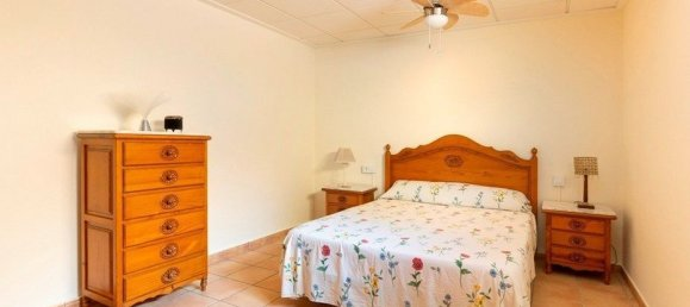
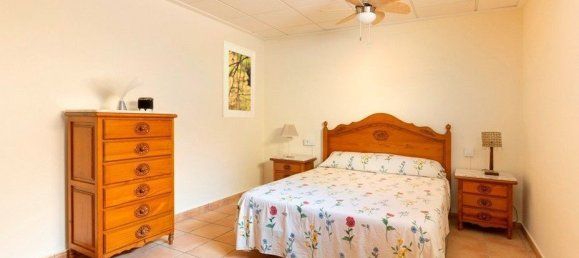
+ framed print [221,40,256,119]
